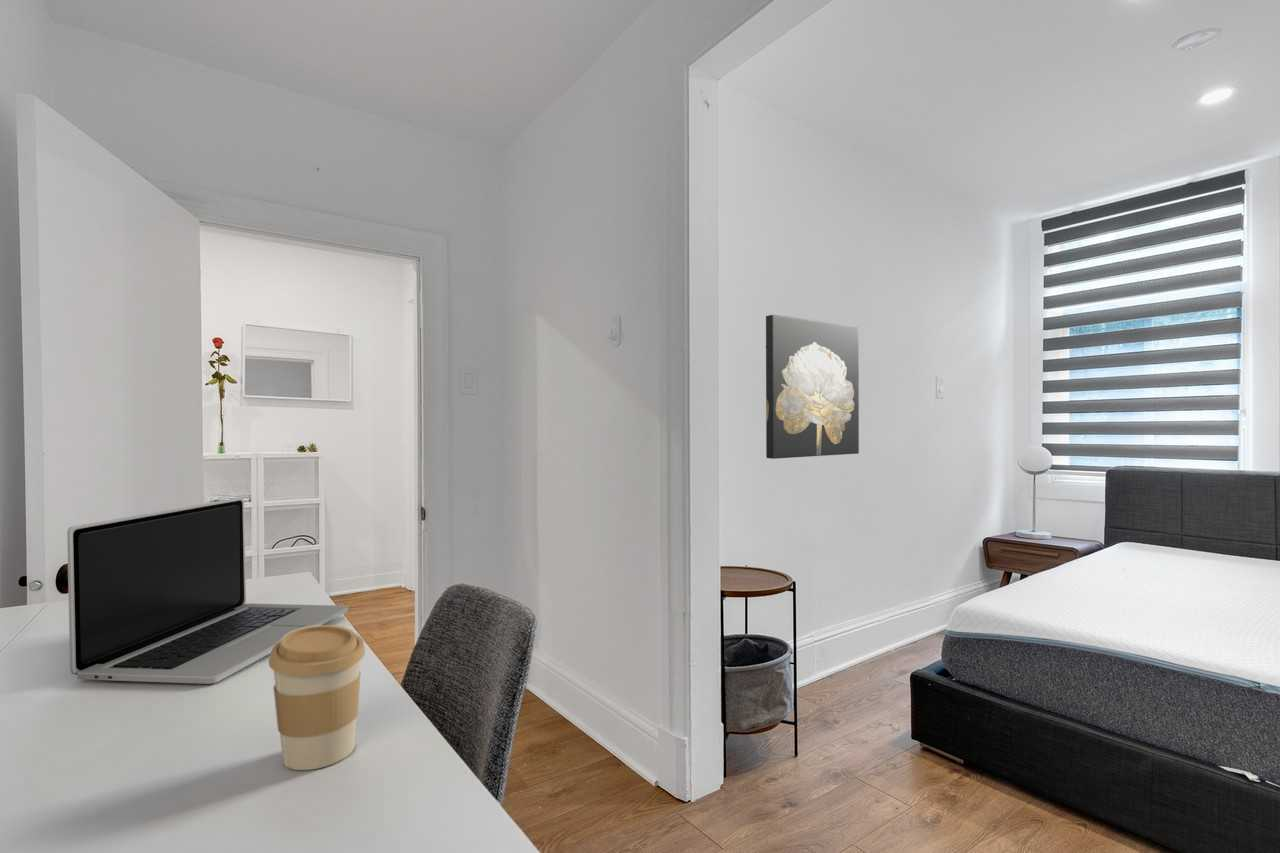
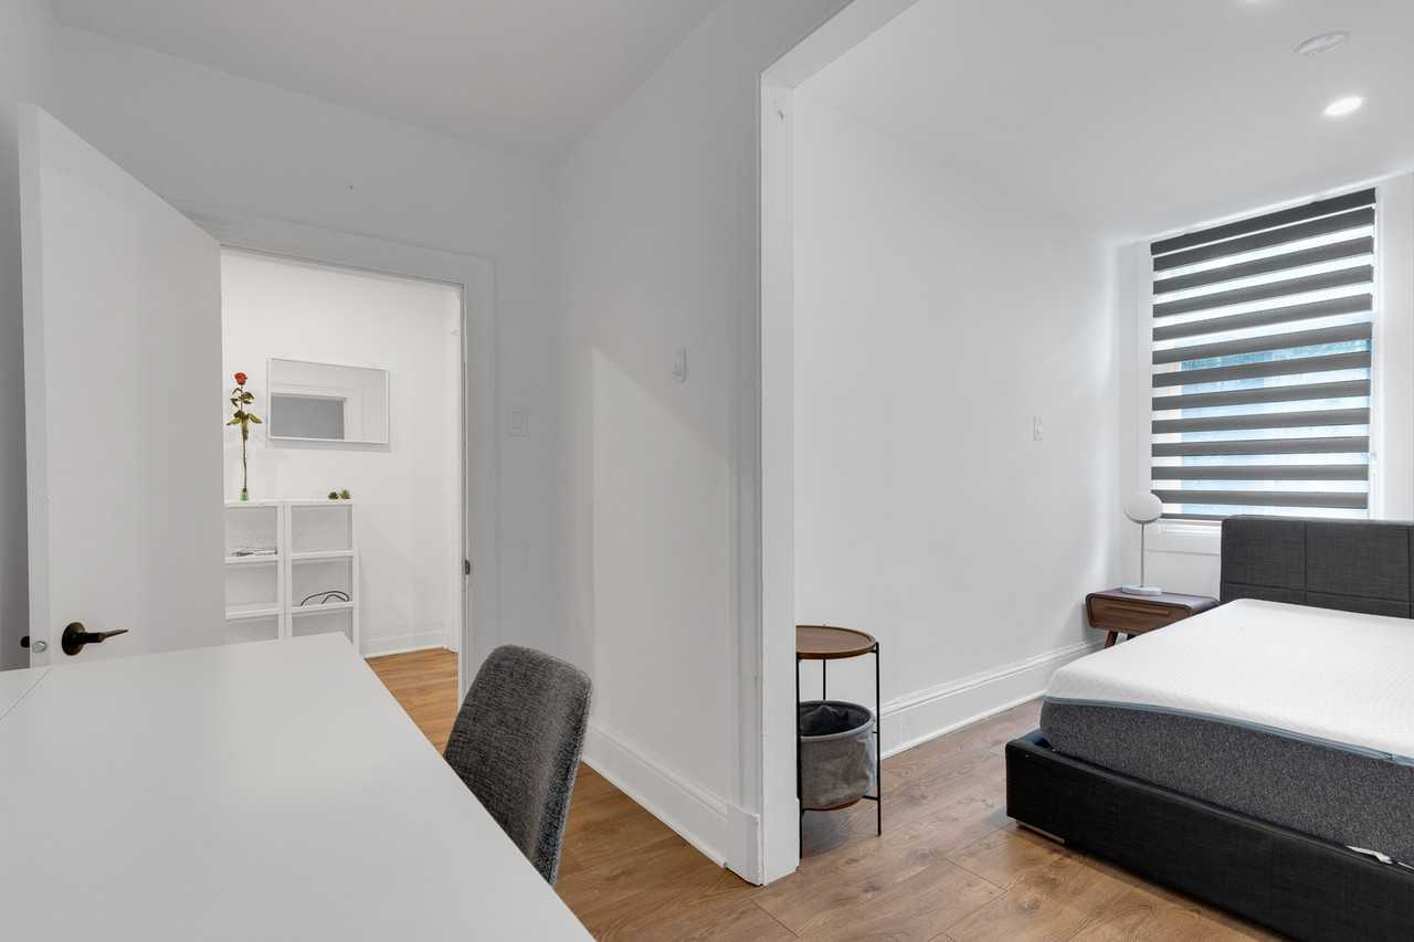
- coffee cup [268,624,366,771]
- wall art [765,314,860,460]
- laptop [66,497,349,685]
